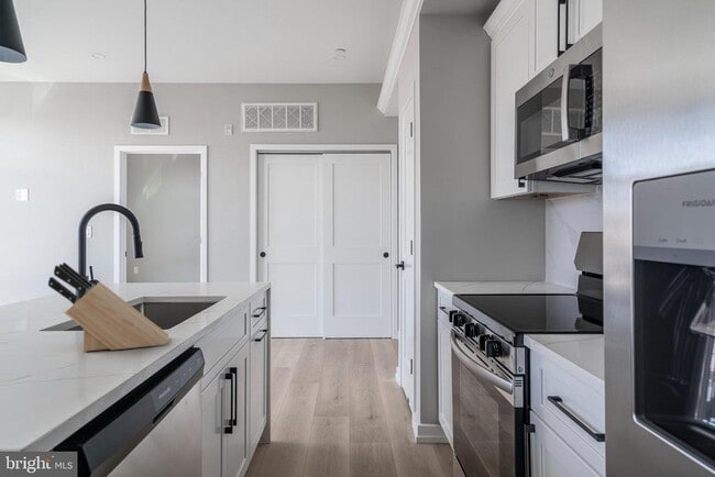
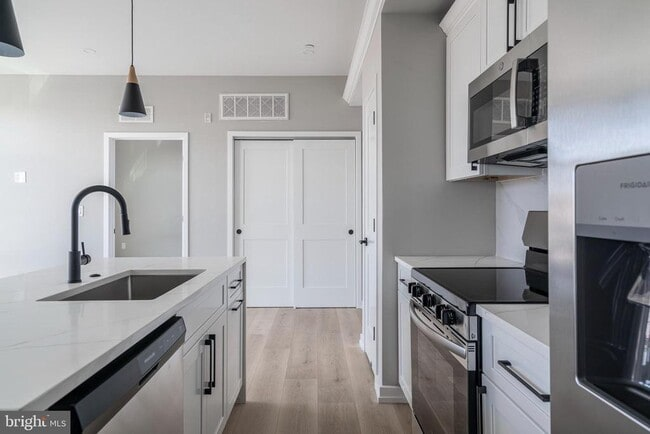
- knife block [47,262,170,353]
